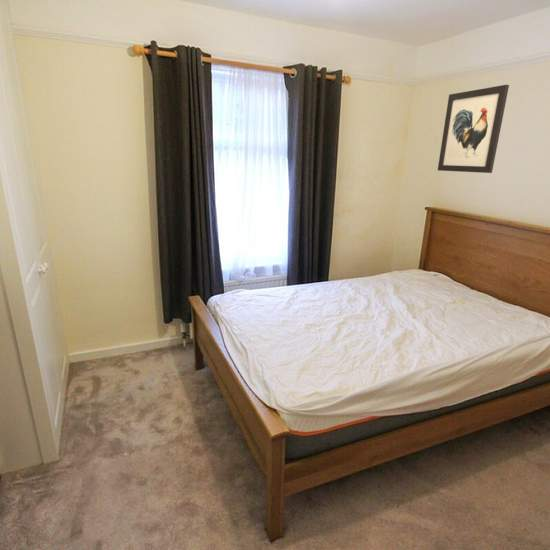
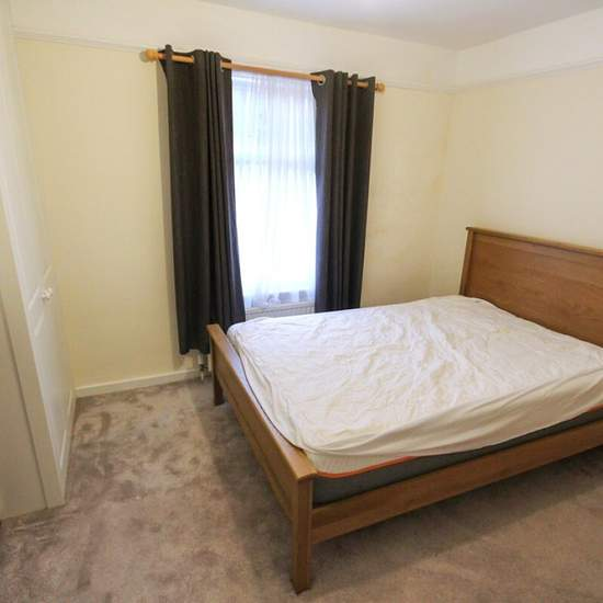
- wall art [437,84,510,174]
